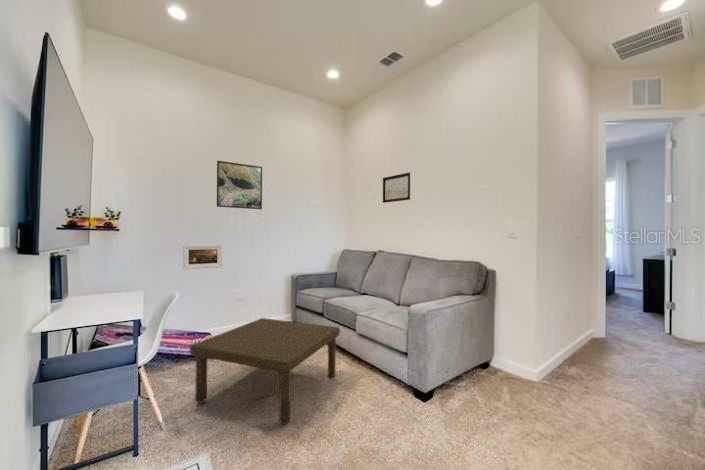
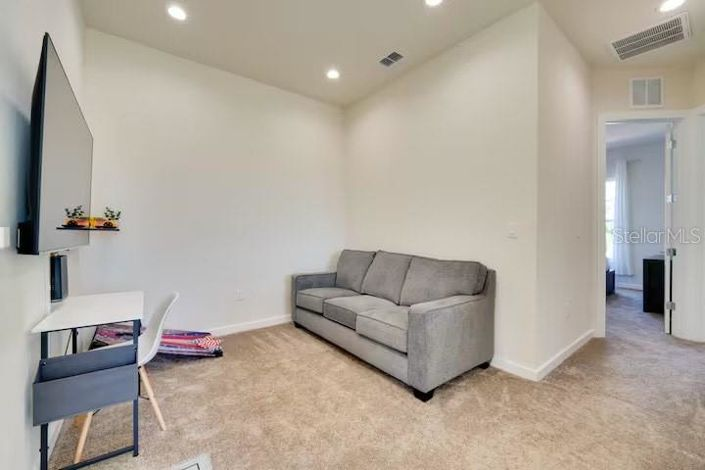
- wall art [382,171,411,204]
- coffee table [189,317,341,426]
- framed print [216,160,263,210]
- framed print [182,244,223,270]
